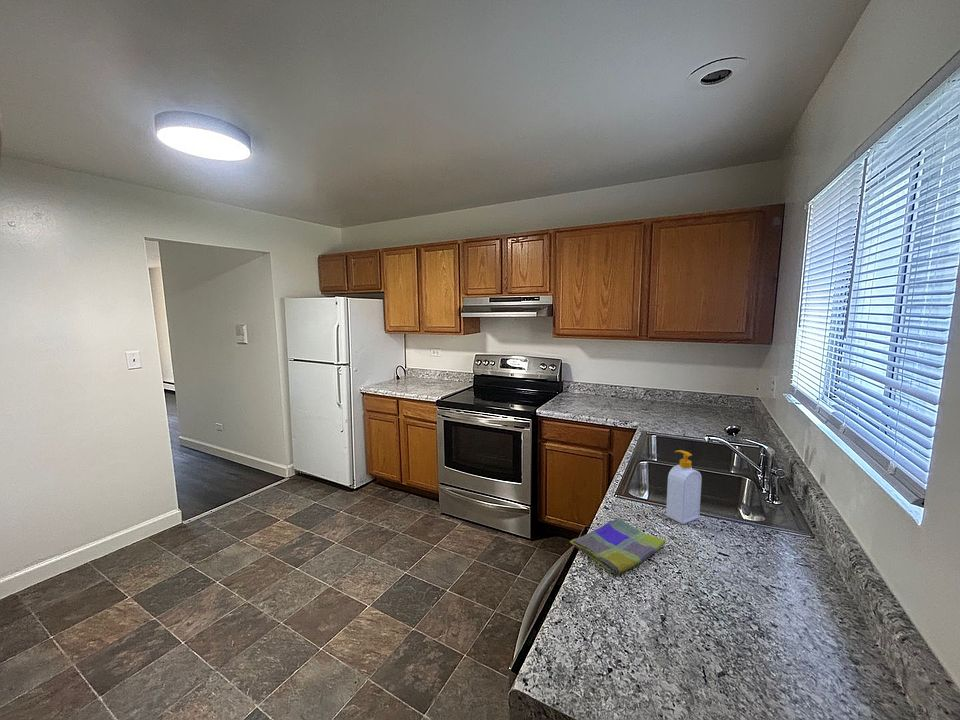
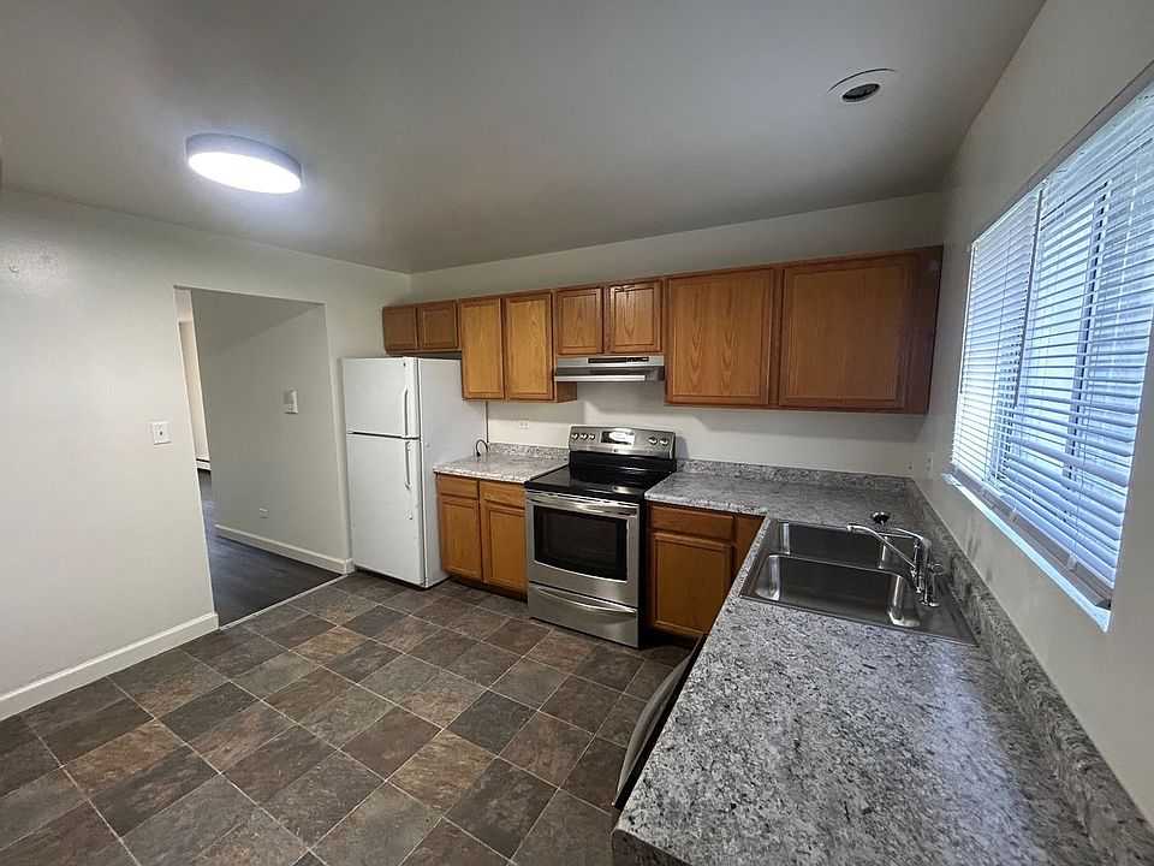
- soap bottle [665,449,703,525]
- dish towel [569,517,667,575]
